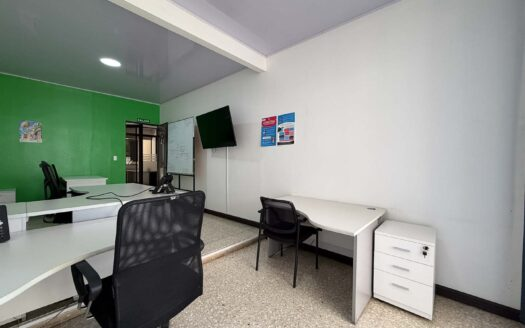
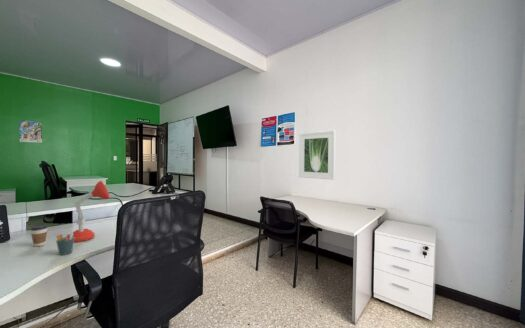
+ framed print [298,130,336,181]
+ desk lamp [72,180,111,243]
+ pen holder [55,231,75,256]
+ coffee cup [30,224,49,247]
